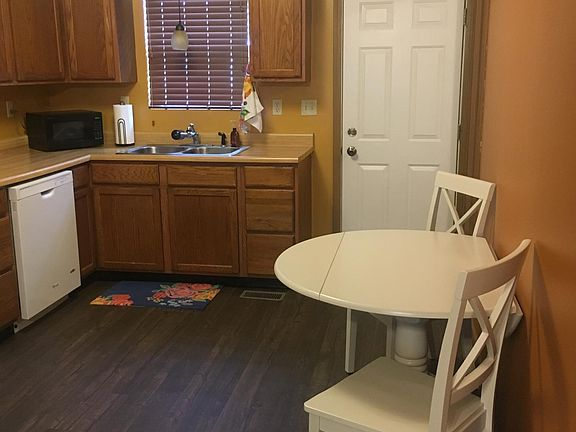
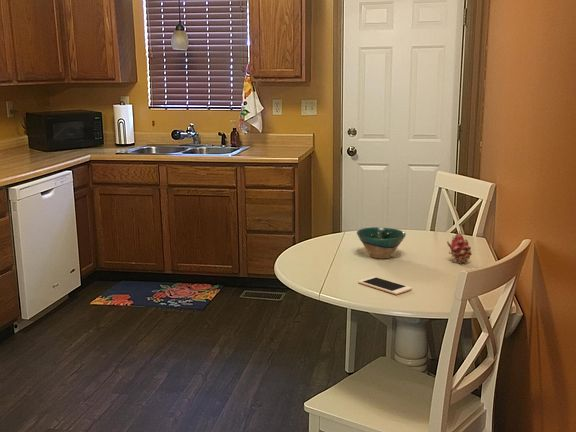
+ cell phone [357,275,413,296]
+ fruit [446,230,473,265]
+ bowl [356,226,407,259]
